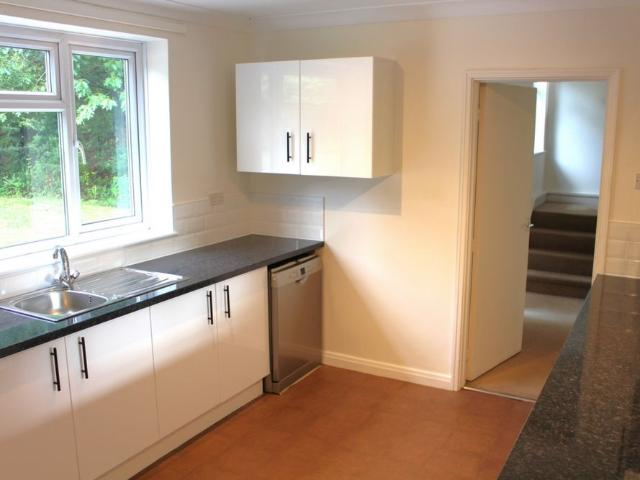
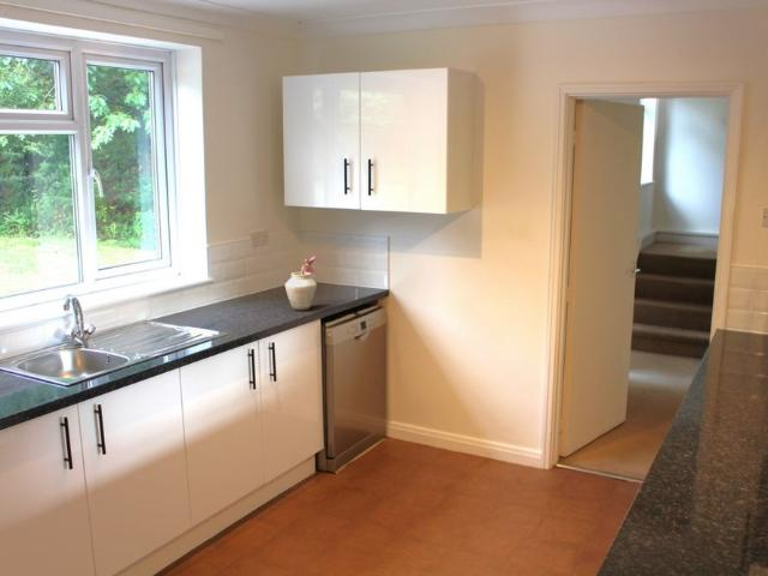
+ vase [284,254,318,312]
